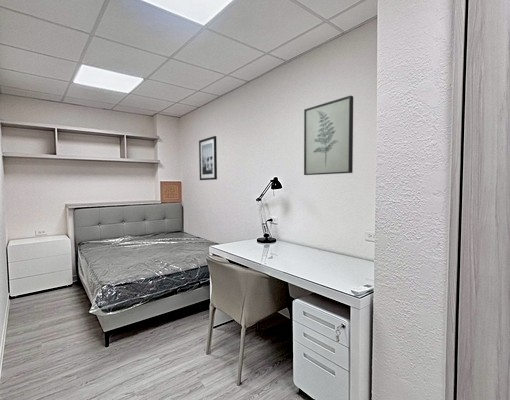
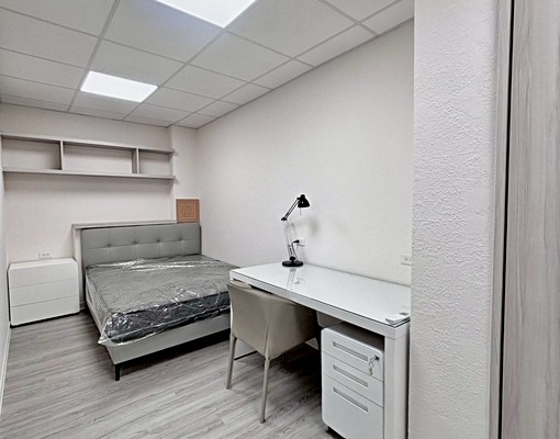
- wall art [198,135,218,181]
- wall art [303,95,354,176]
